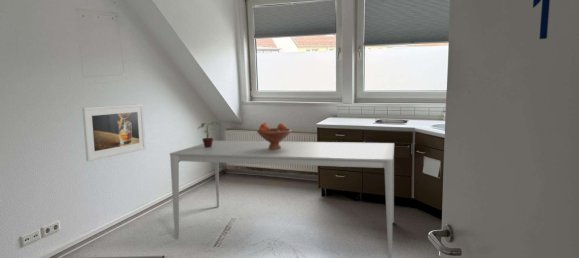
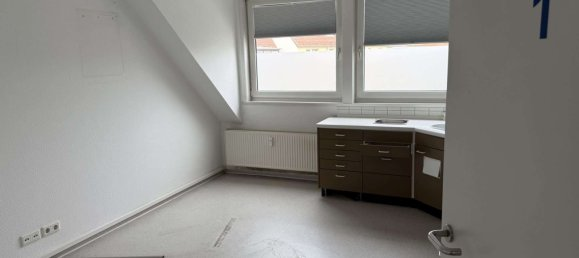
- fruit bowl [256,122,293,149]
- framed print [81,103,147,162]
- dining table [169,140,395,258]
- potted plant [197,121,220,148]
